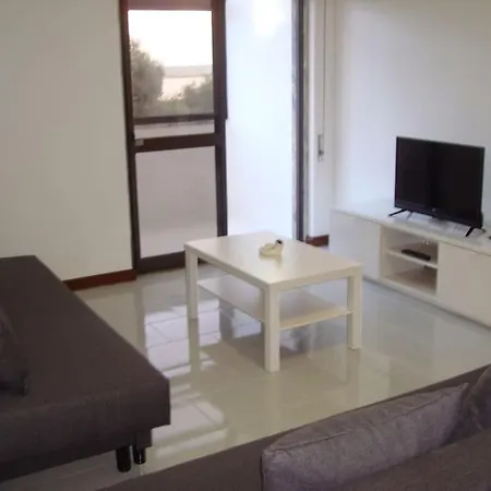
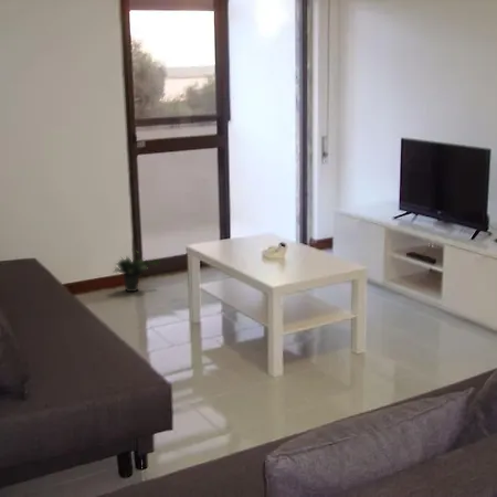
+ potted plant [112,248,161,293]
